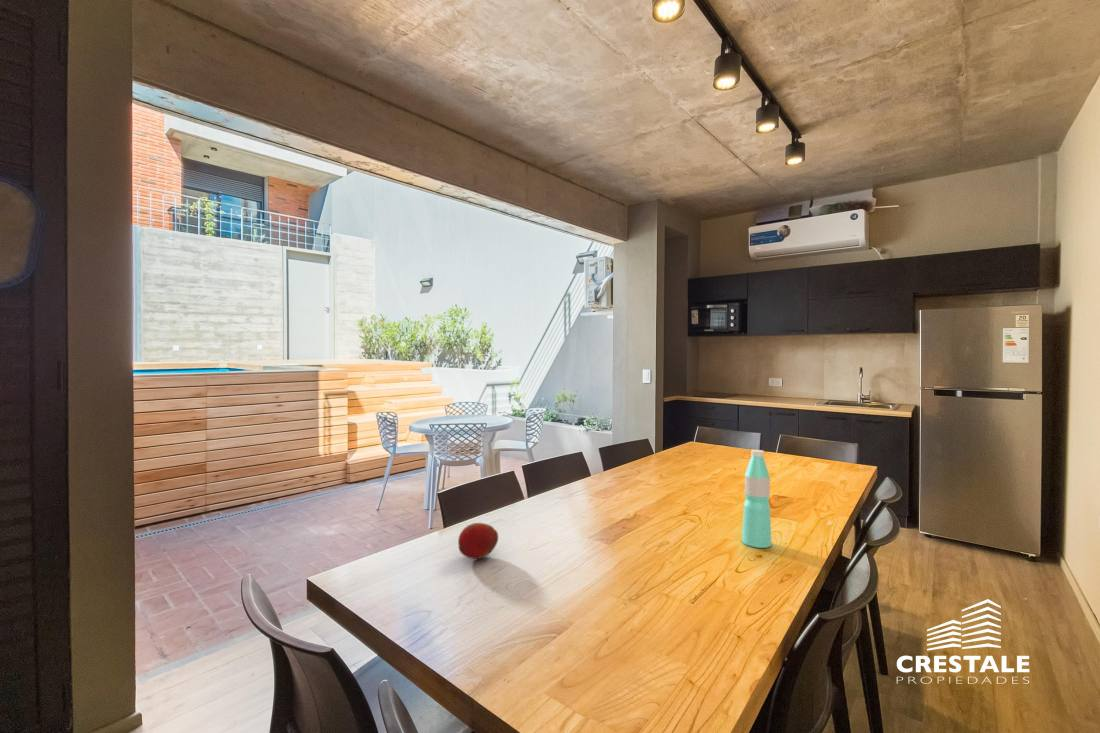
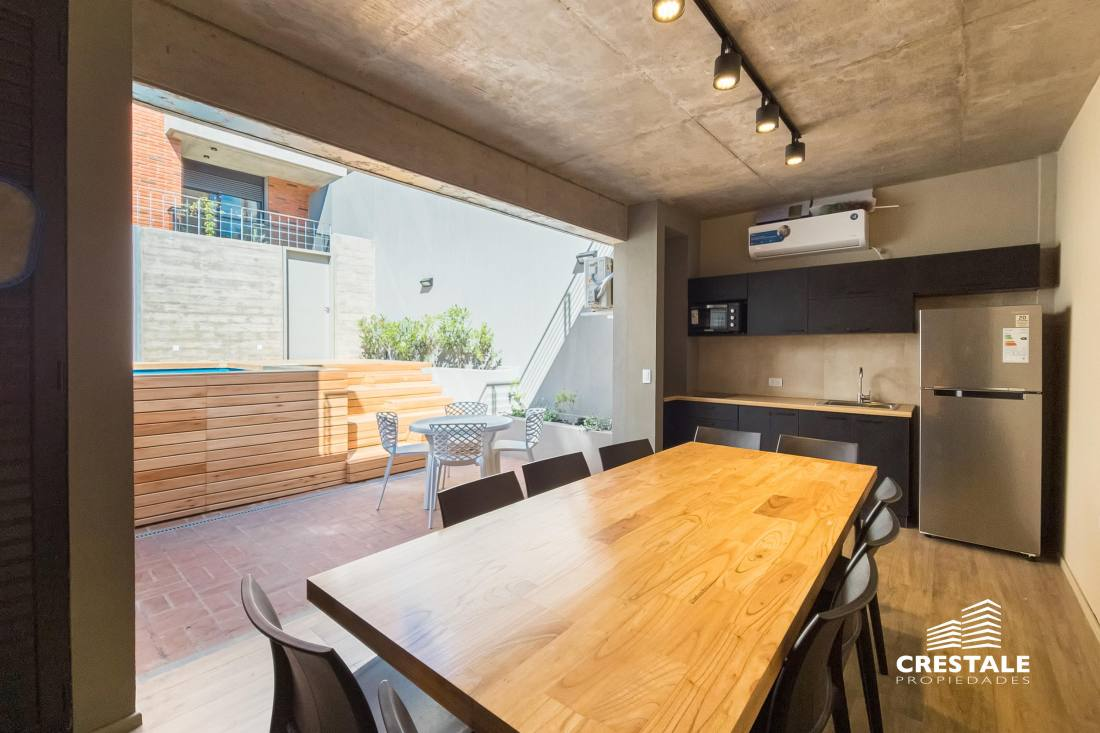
- water bottle [741,449,772,549]
- fruit [457,522,499,560]
